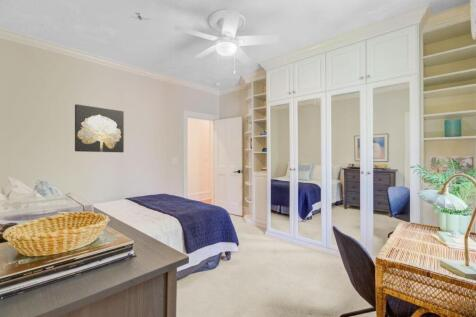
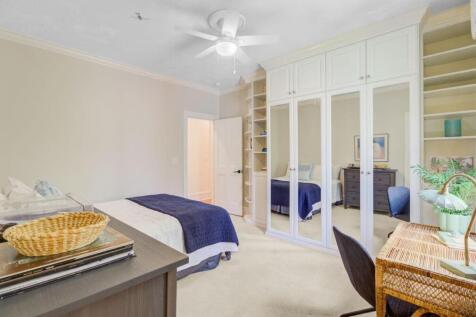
- wall art [74,103,125,153]
